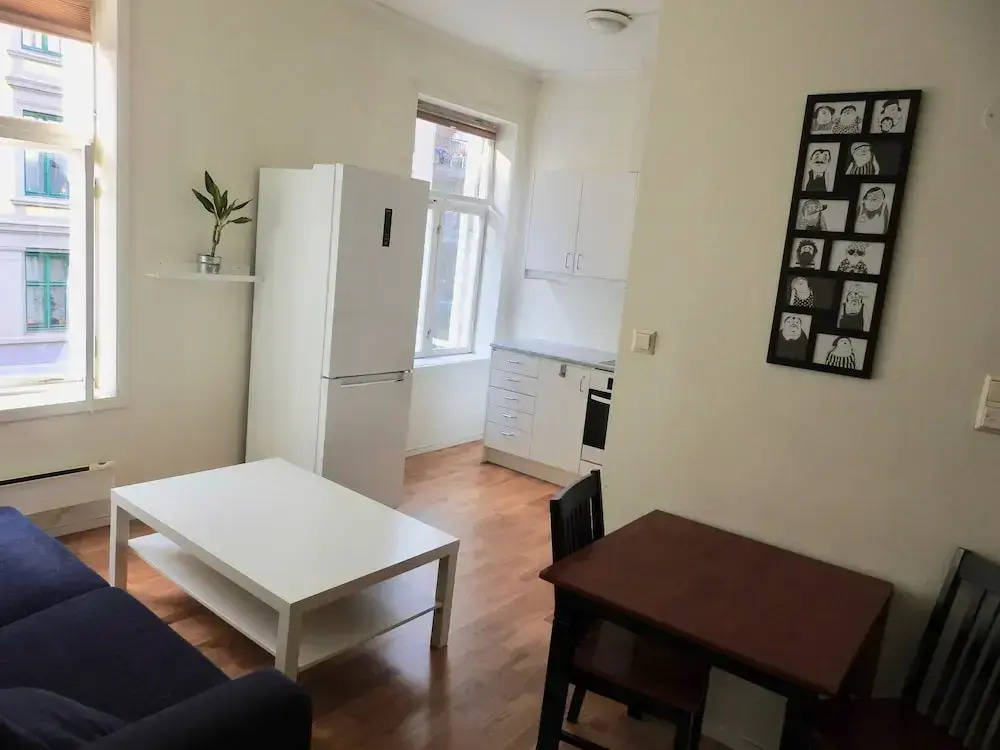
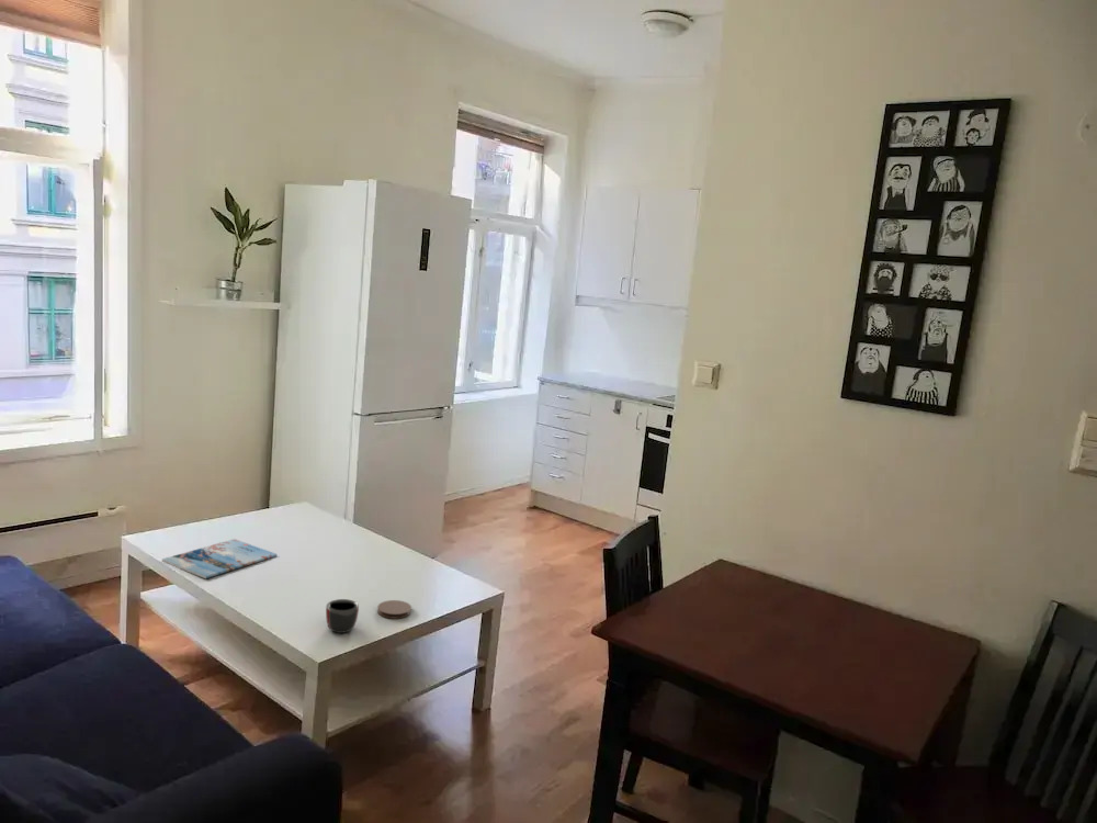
+ coaster [376,599,412,620]
+ mug [325,598,360,634]
+ magazine [161,538,278,579]
